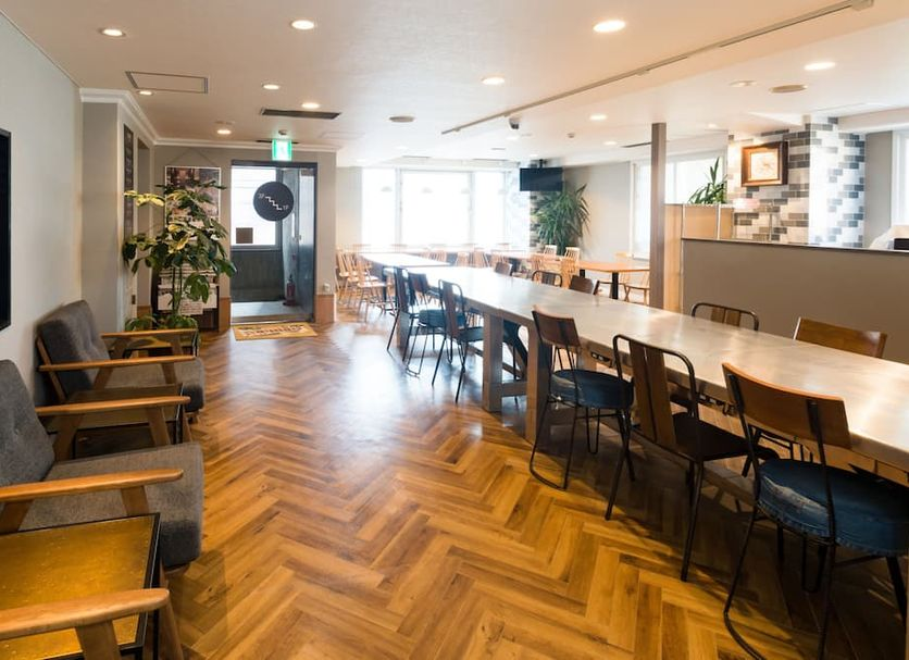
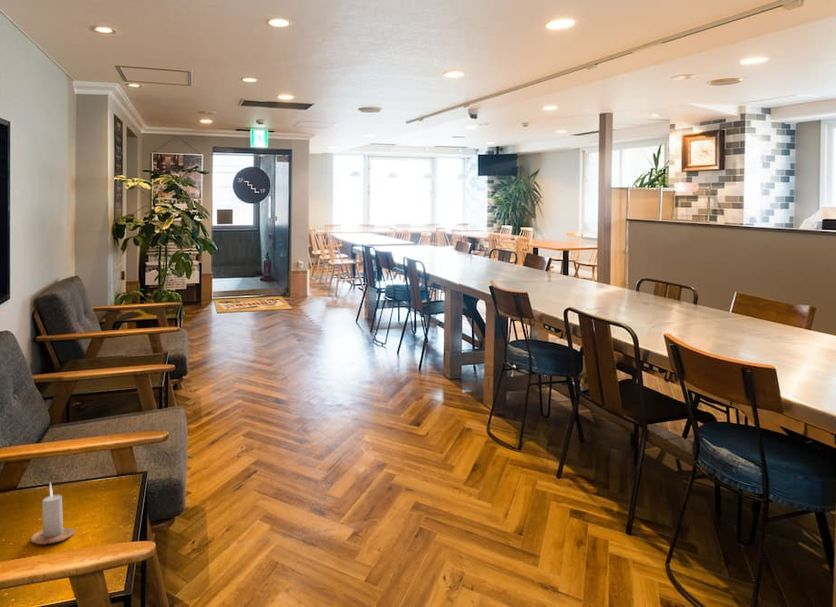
+ candle [30,481,76,545]
